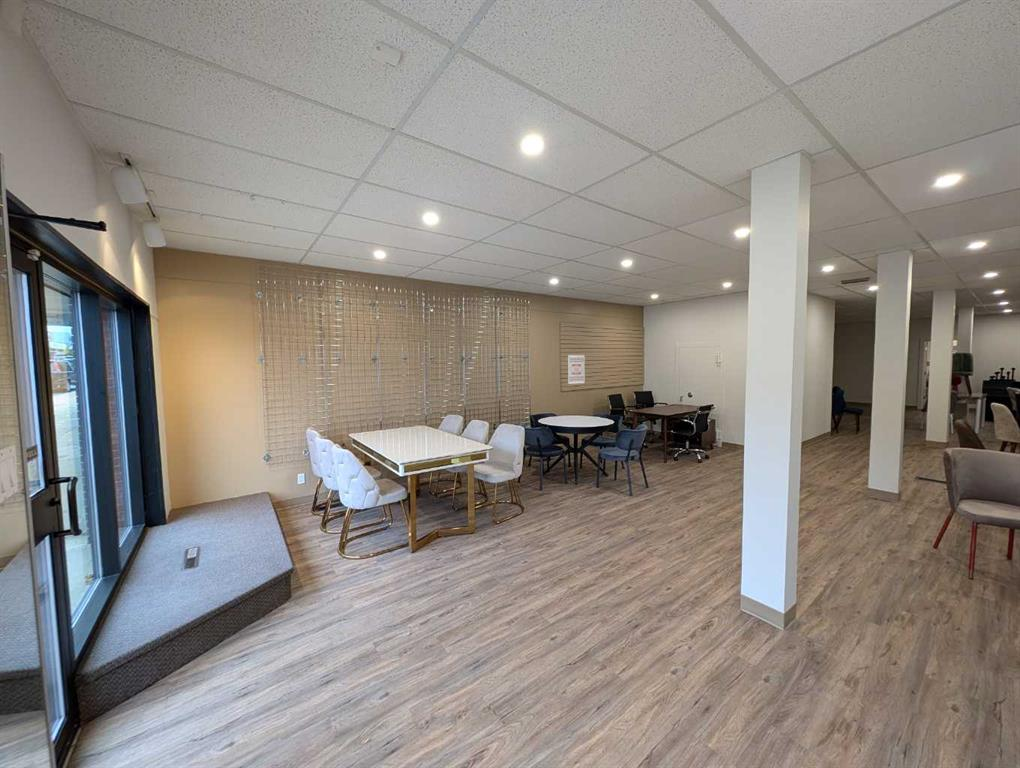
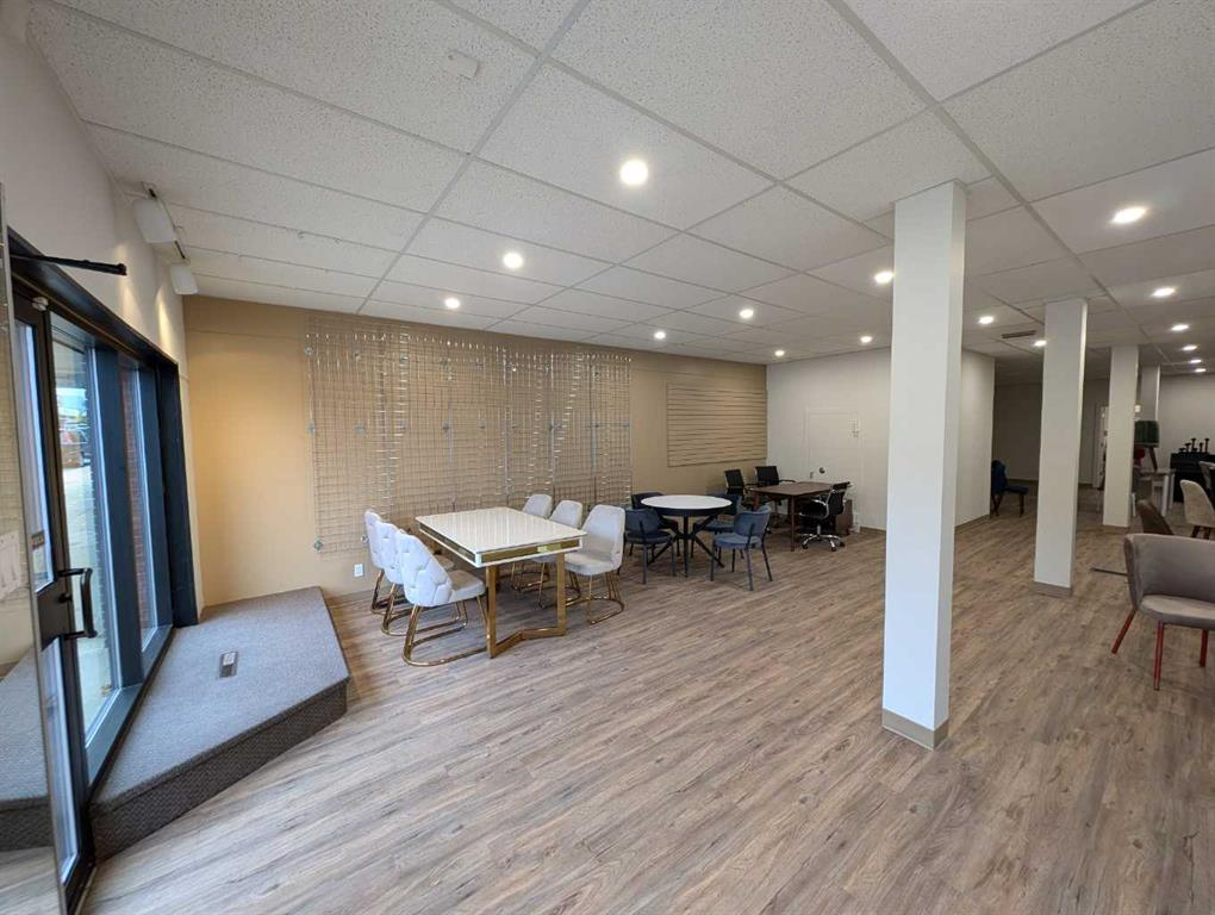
- wall art [567,353,586,385]
